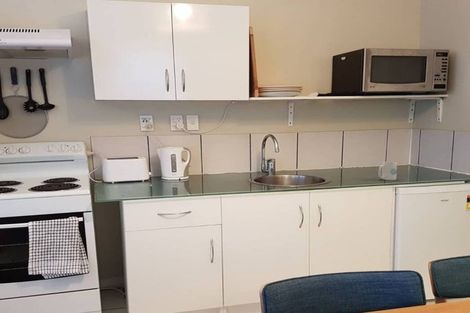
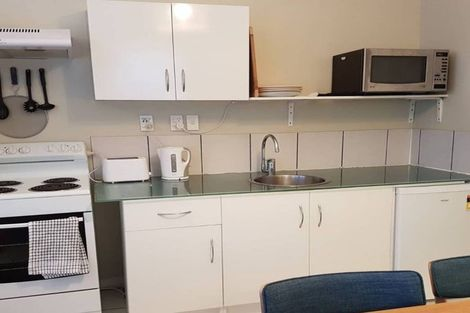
- mug [378,161,398,181]
